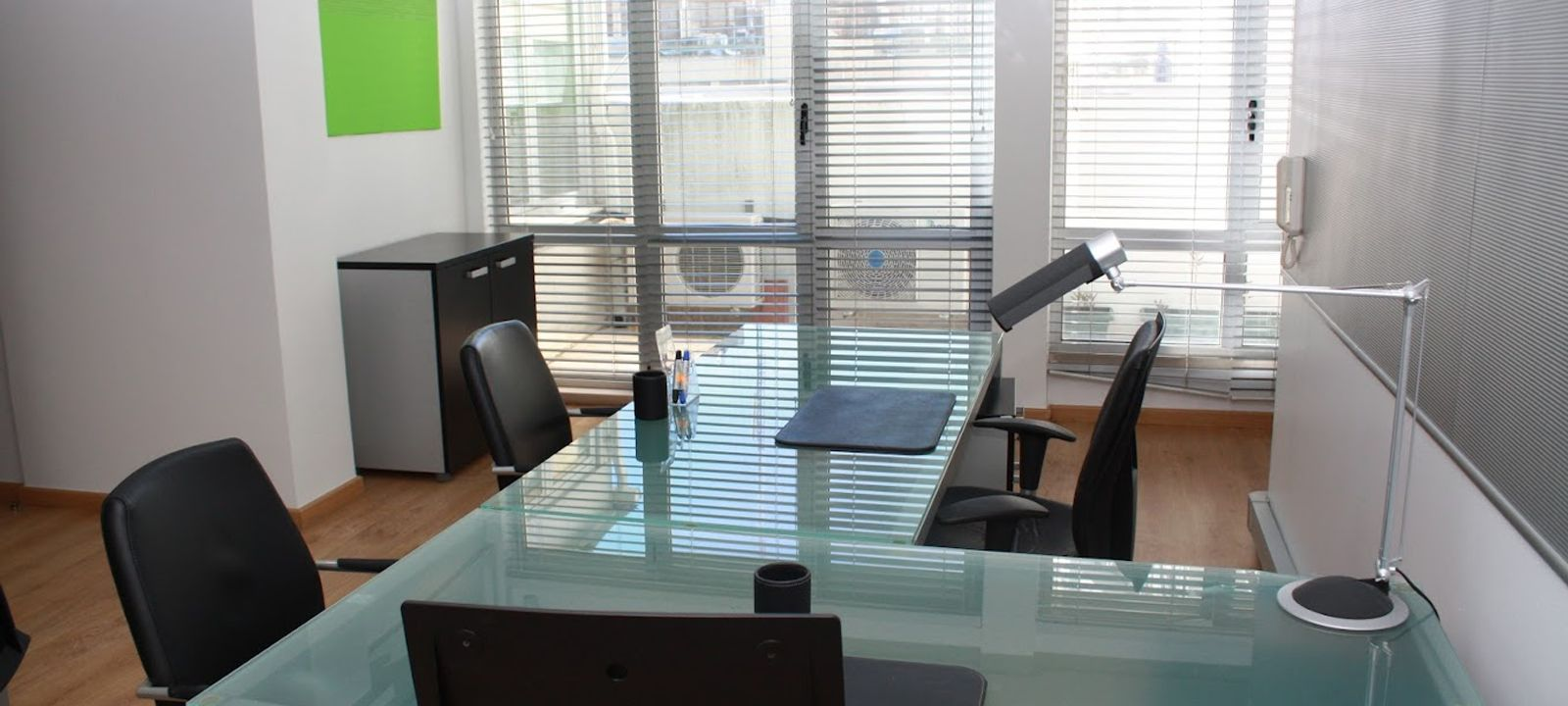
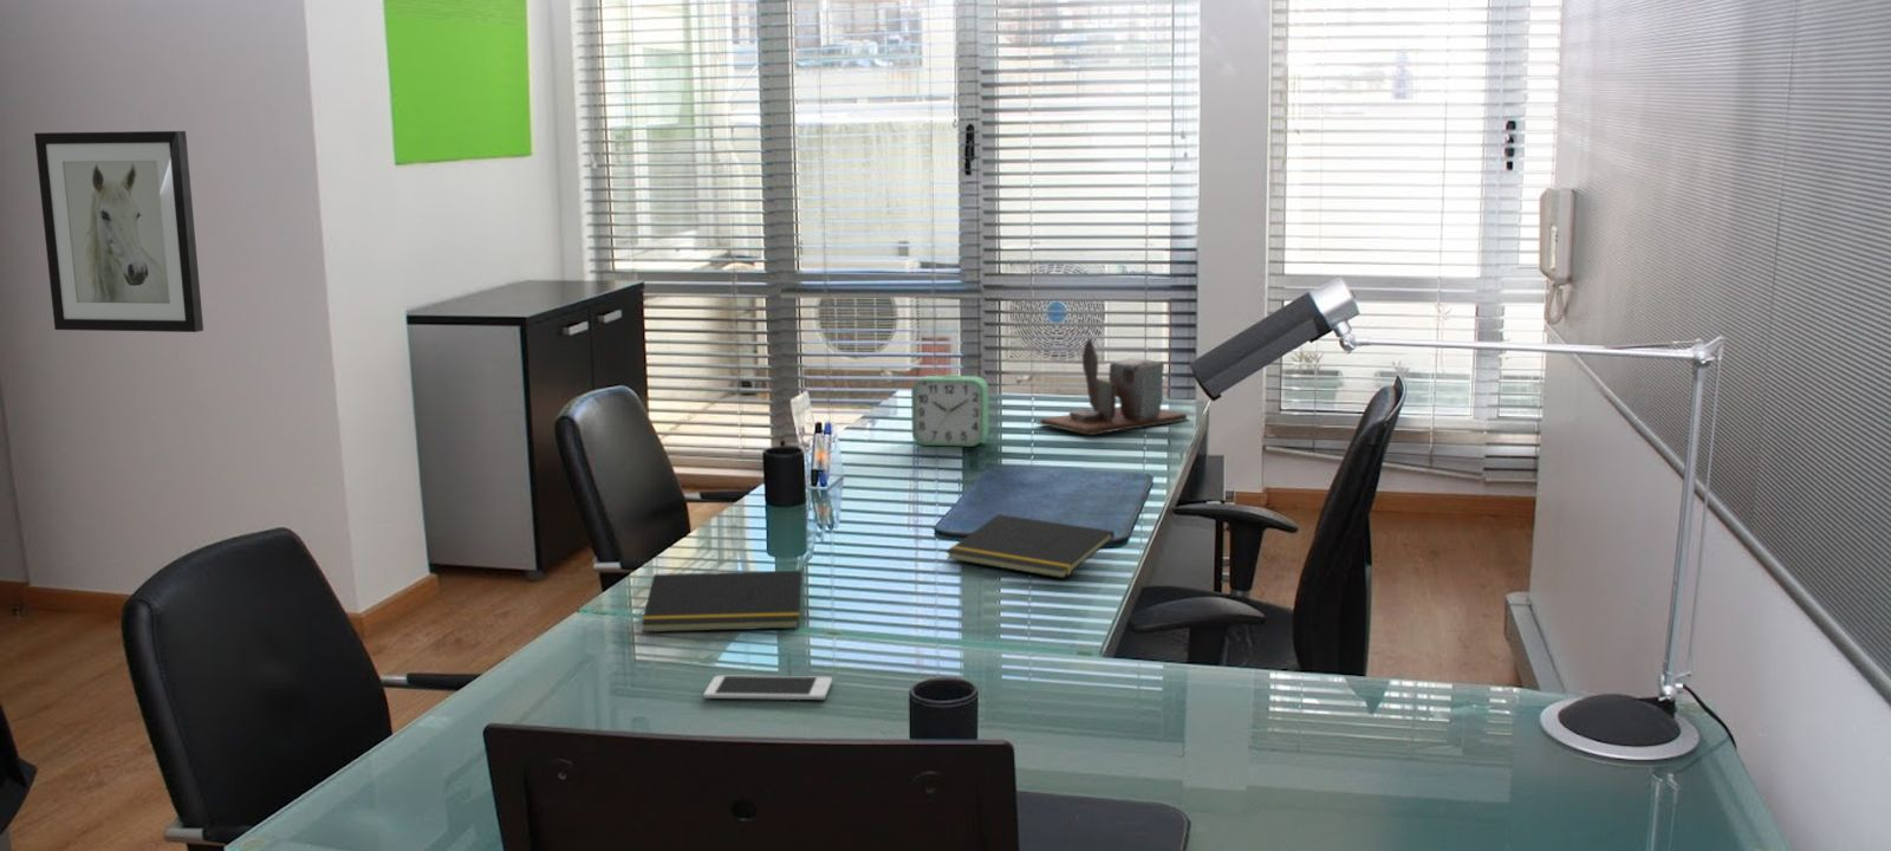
+ notepad [640,570,803,634]
+ alarm clock [911,375,989,448]
+ notepad [944,513,1116,579]
+ wall art [33,130,205,334]
+ desk organizer [1035,336,1190,435]
+ cell phone [703,675,833,700]
